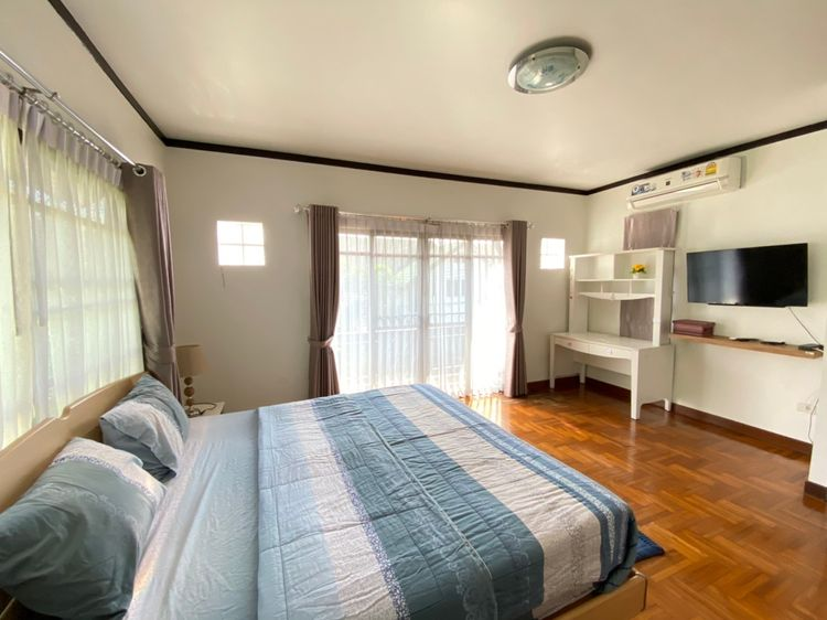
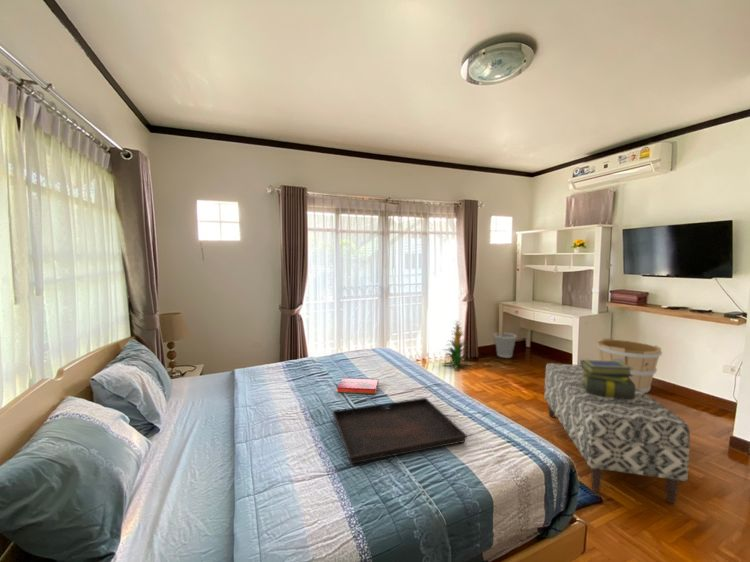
+ wastebasket [493,332,518,359]
+ wooden bucket [596,337,663,394]
+ serving tray [331,397,468,465]
+ stack of books [580,359,635,399]
+ indoor plant [441,319,474,370]
+ bench [543,362,691,505]
+ hardback book [336,377,379,395]
